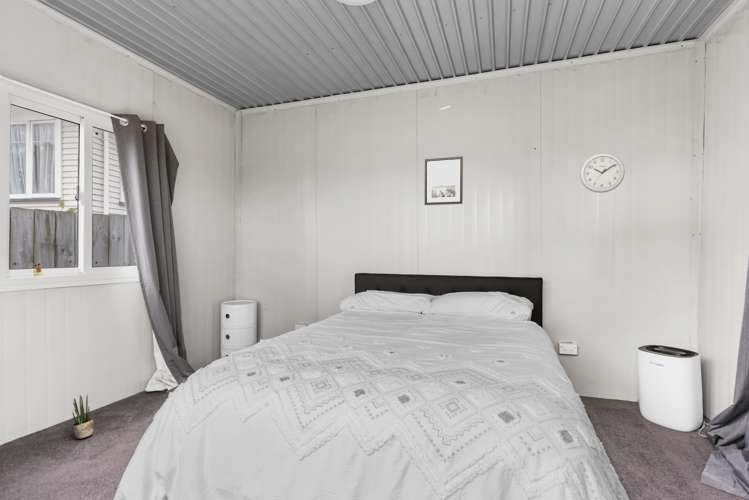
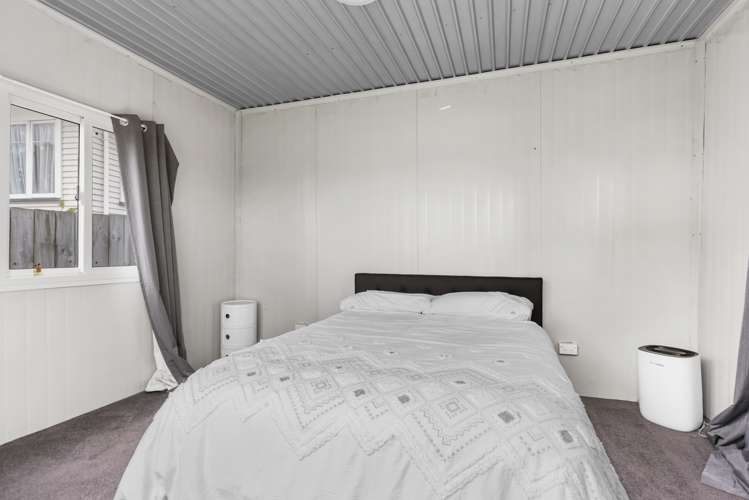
- potted plant [71,394,95,440]
- wall clock [579,152,626,194]
- wall art [424,155,464,206]
